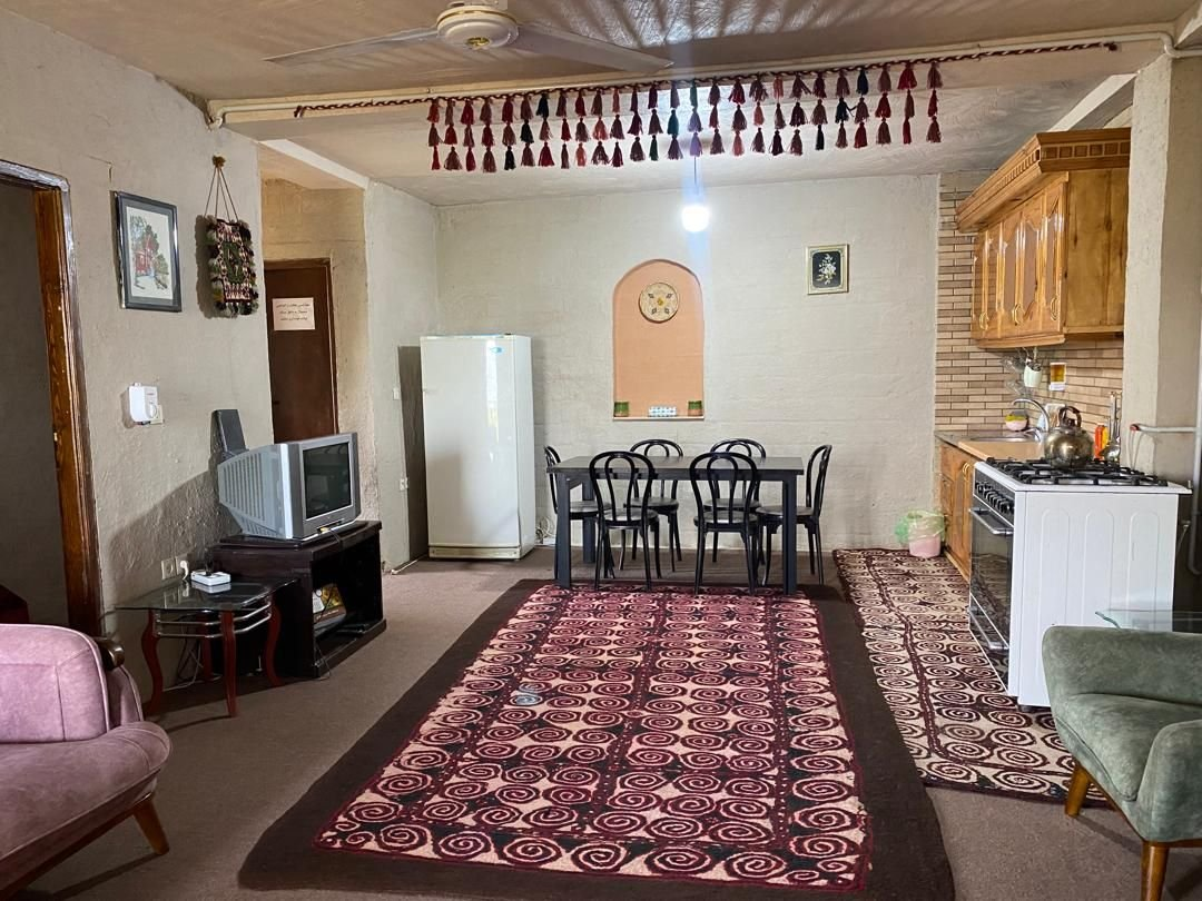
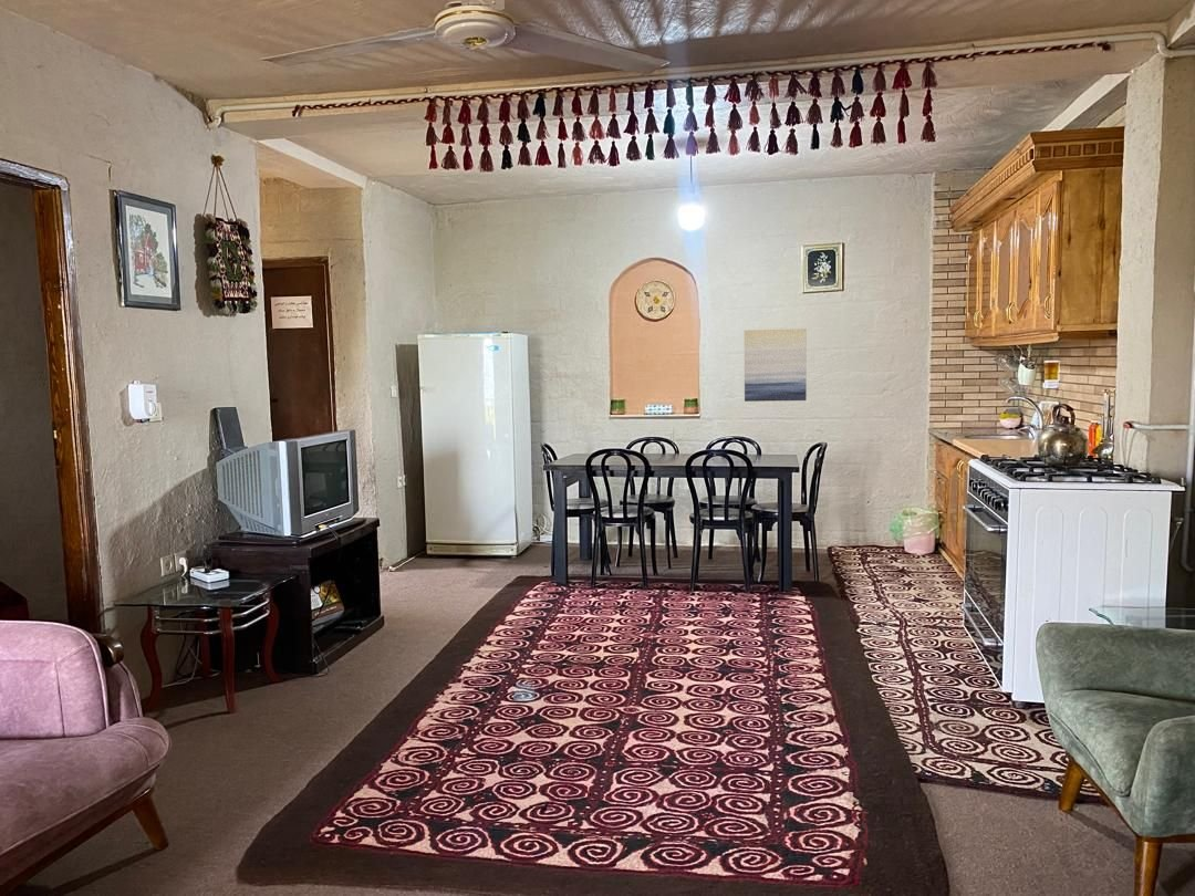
+ wall art [744,327,808,403]
